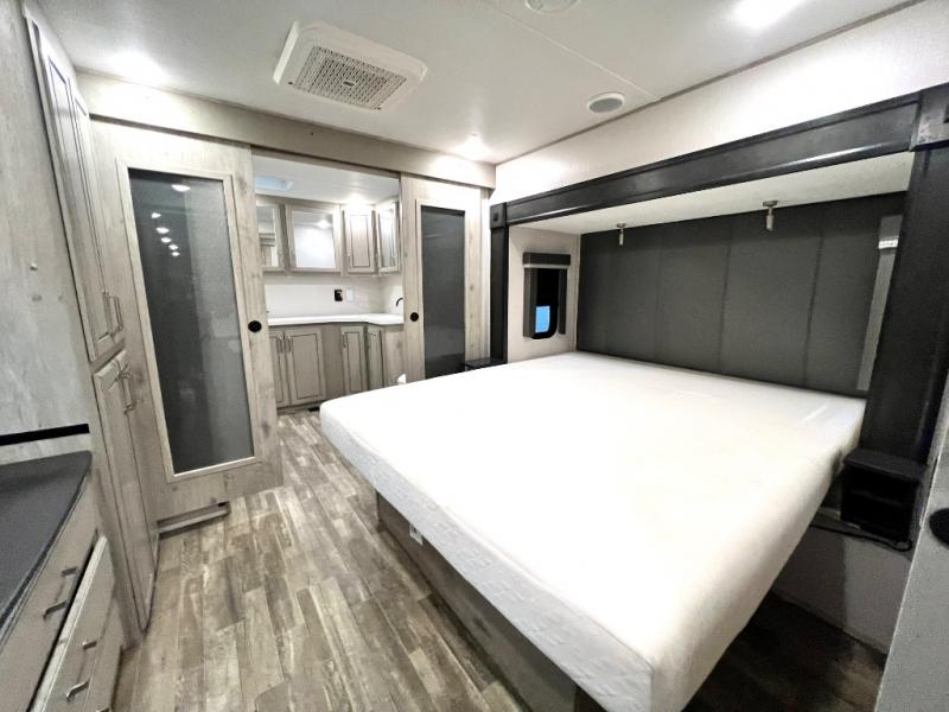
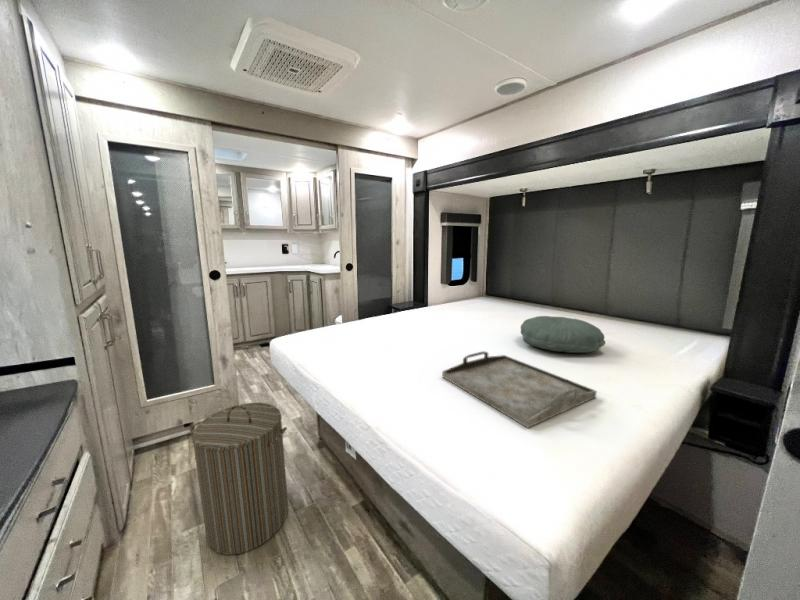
+ pillow [520,315,606,354]
+ serving tray [441,350,598,429]
+ laundry hamper [189,402,289,555]
